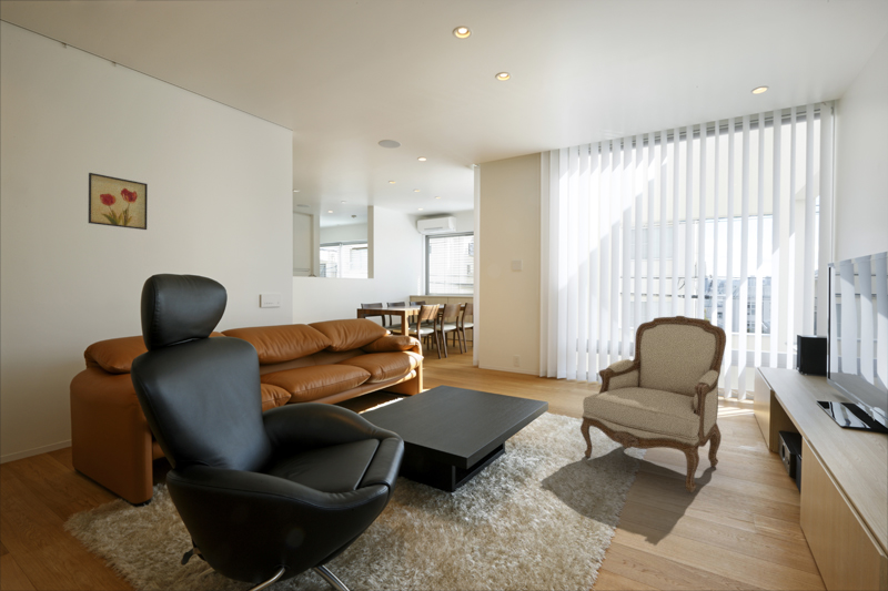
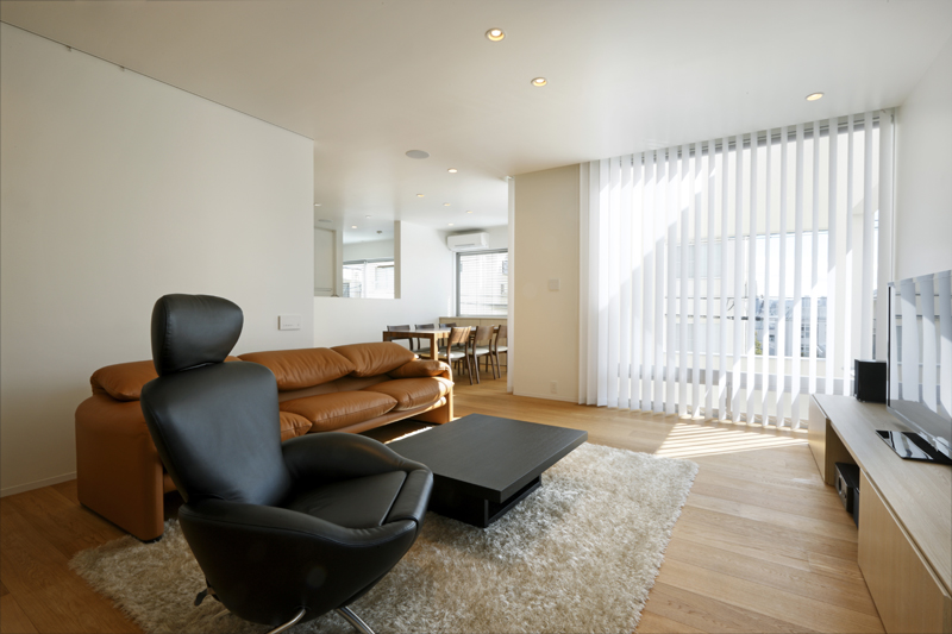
- armchair [579,315,727,493]
- wall art [88,172,149,231]
